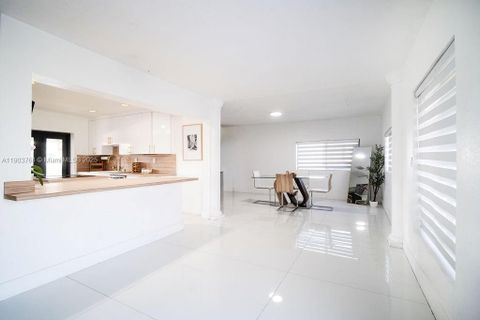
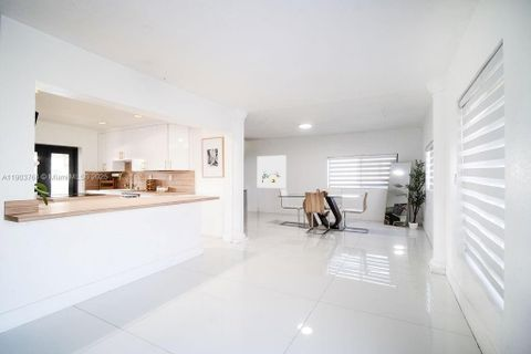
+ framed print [257,154,288,189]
